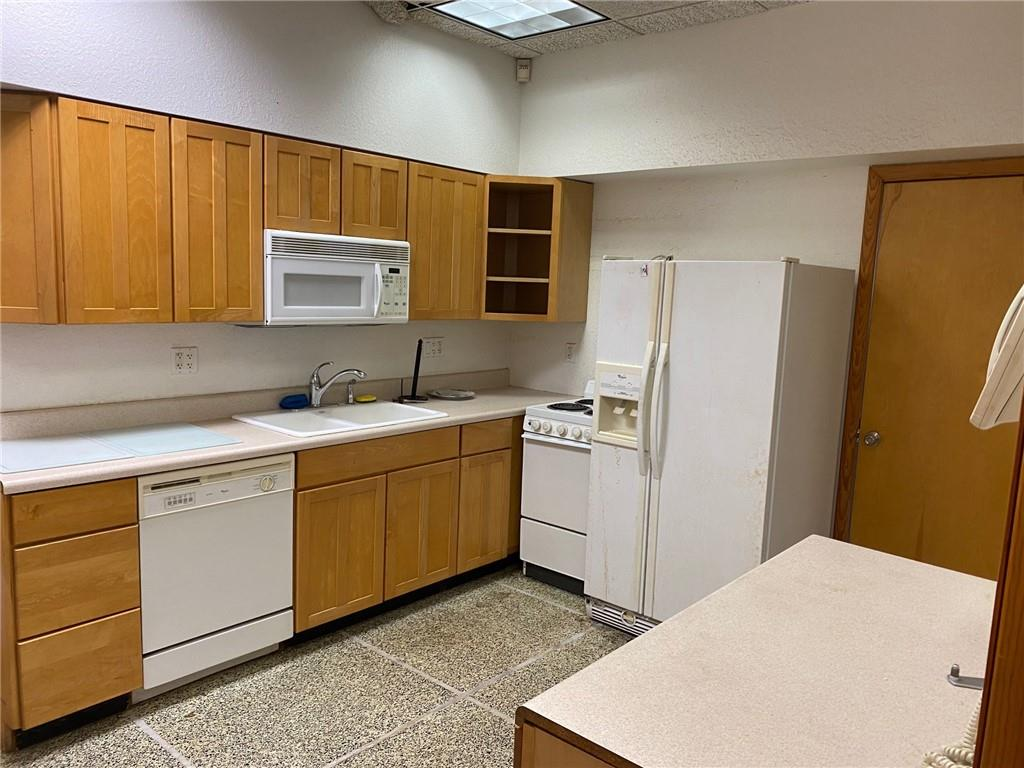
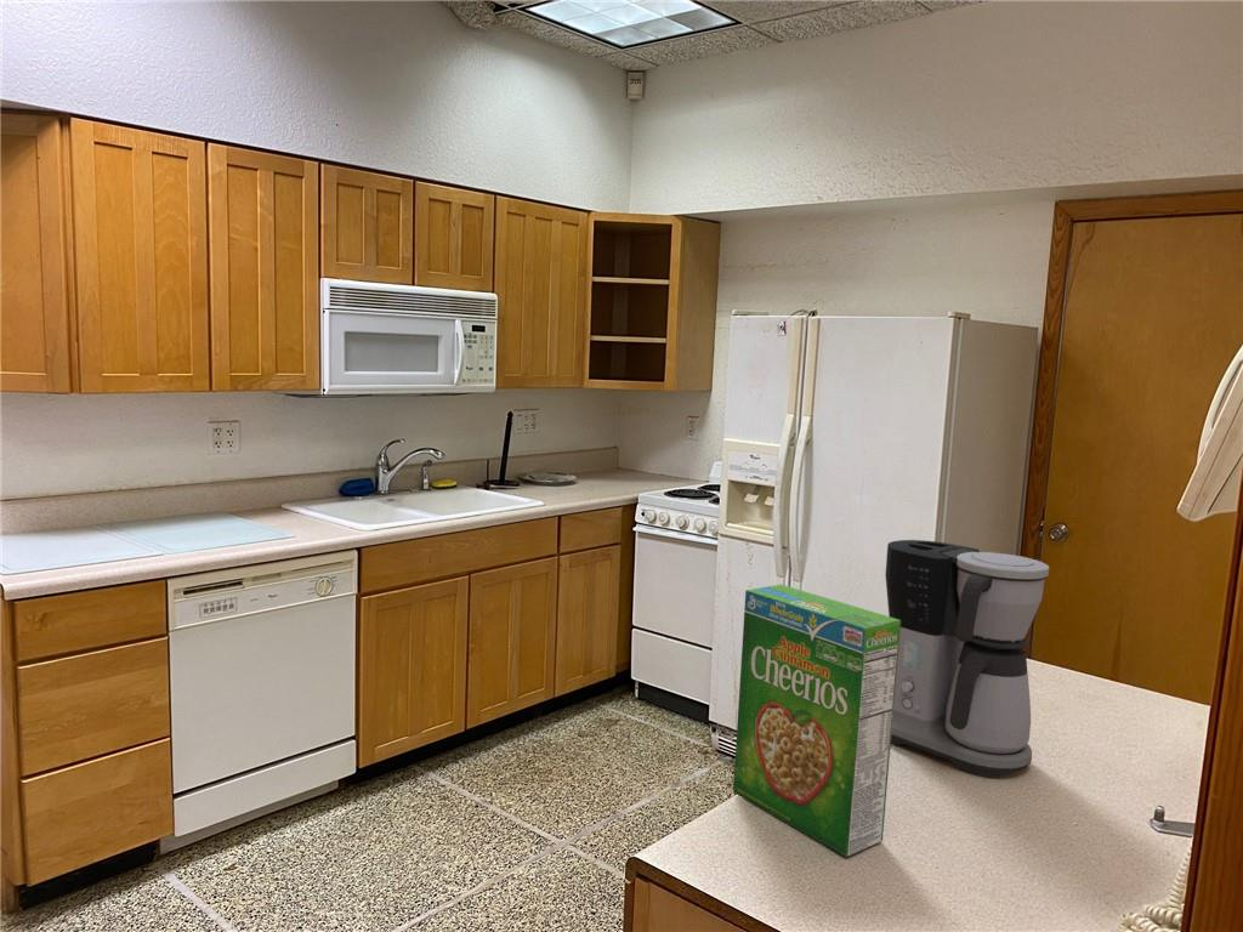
+ coffee maker [884,539,1050,779]
+ cereal box [732,584,901,858]
